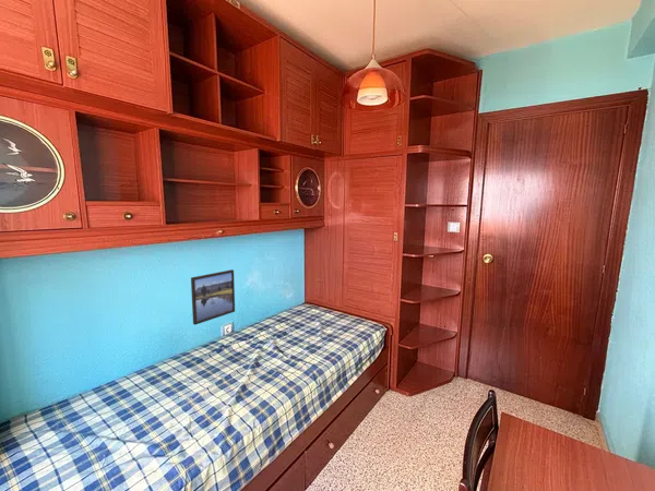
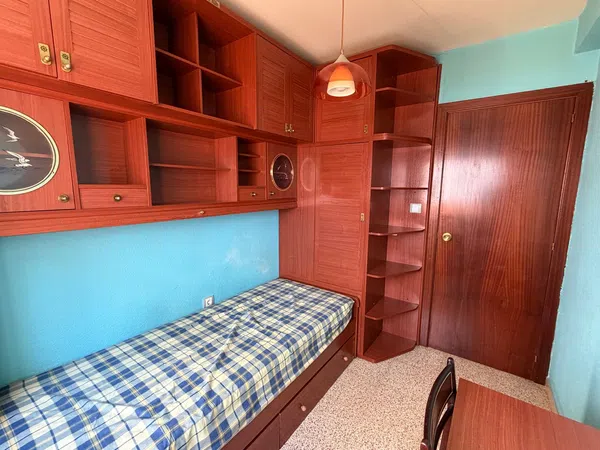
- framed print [190,268,236,326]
